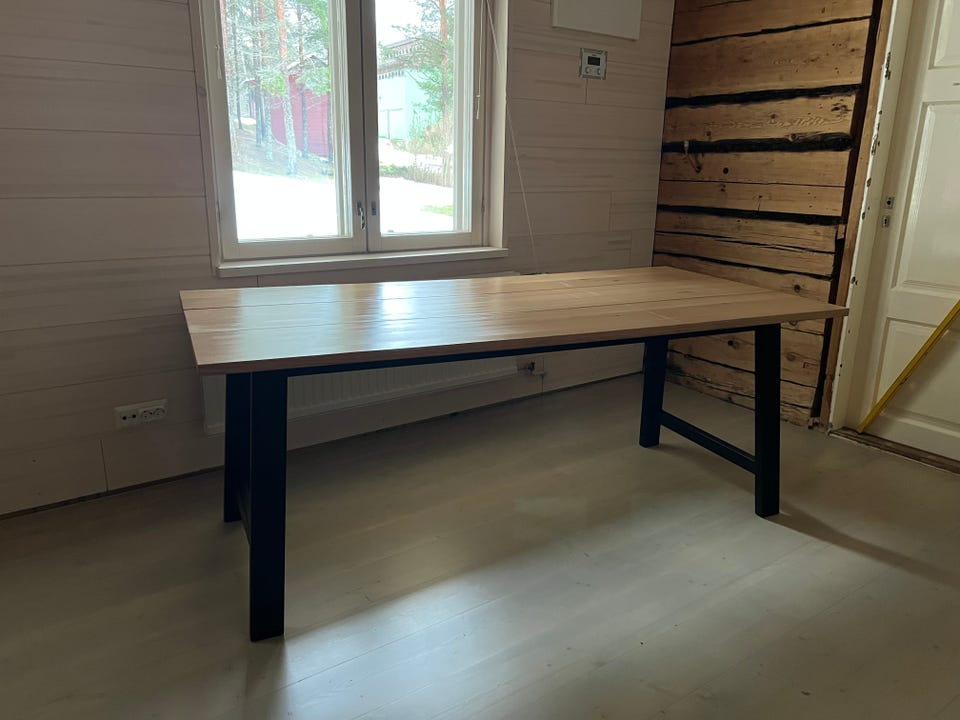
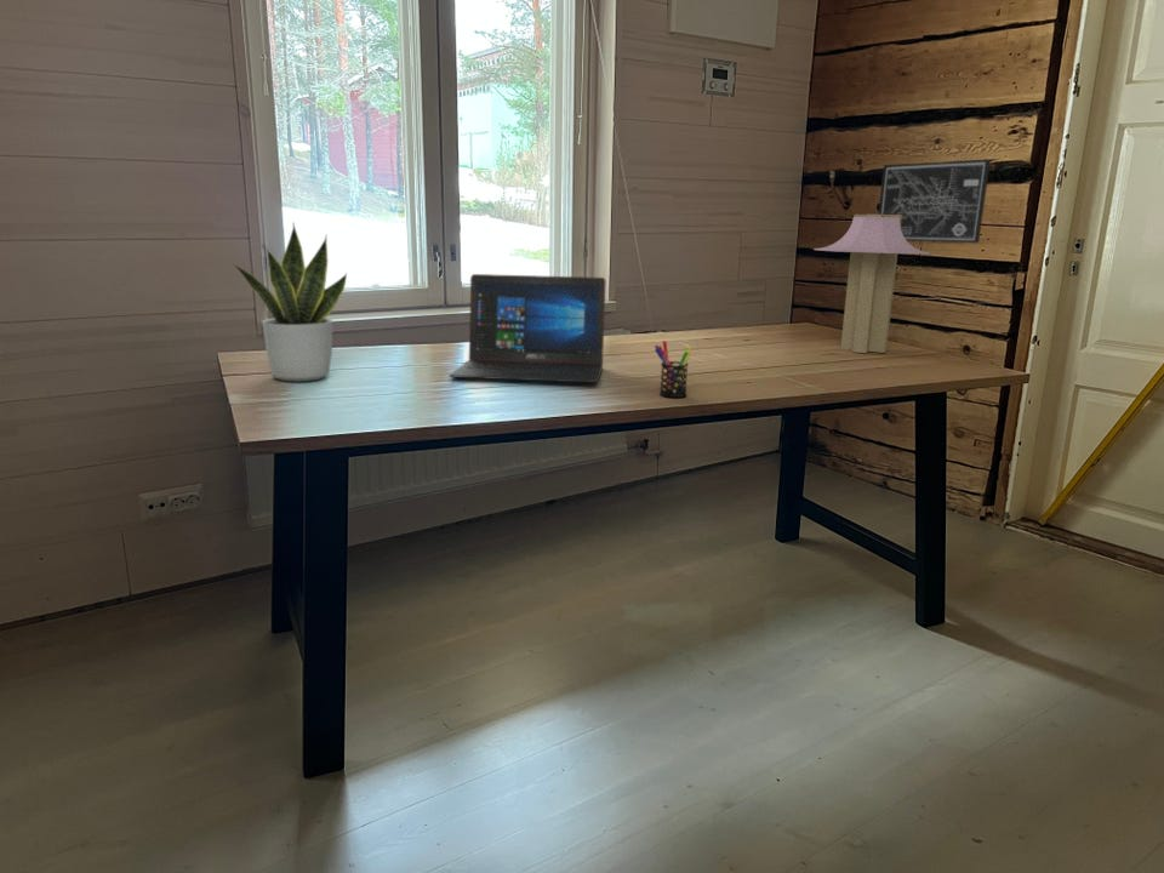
+ potted plant [230,223,348,382]
+ pen holder [654,340,694,399]
+ table lamp [812,213,931,354]
+ wall art [878,159,992,244]
+ laptop [449,273,606,383]
